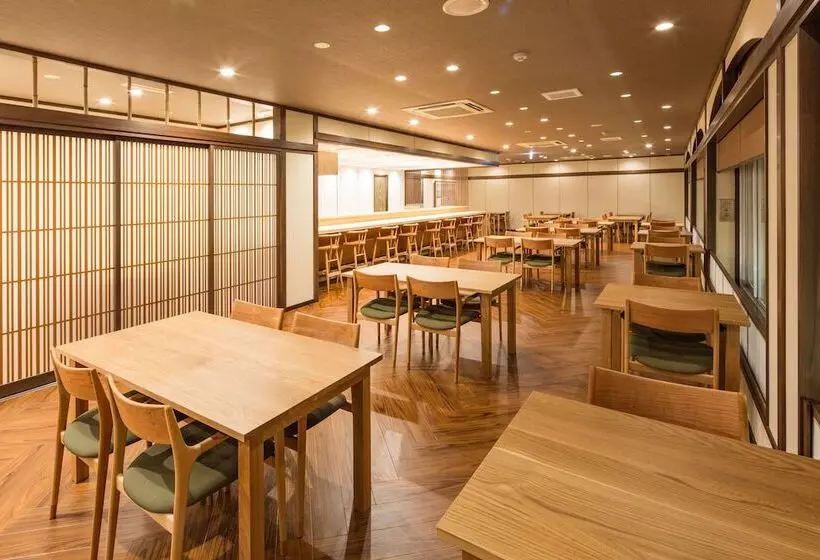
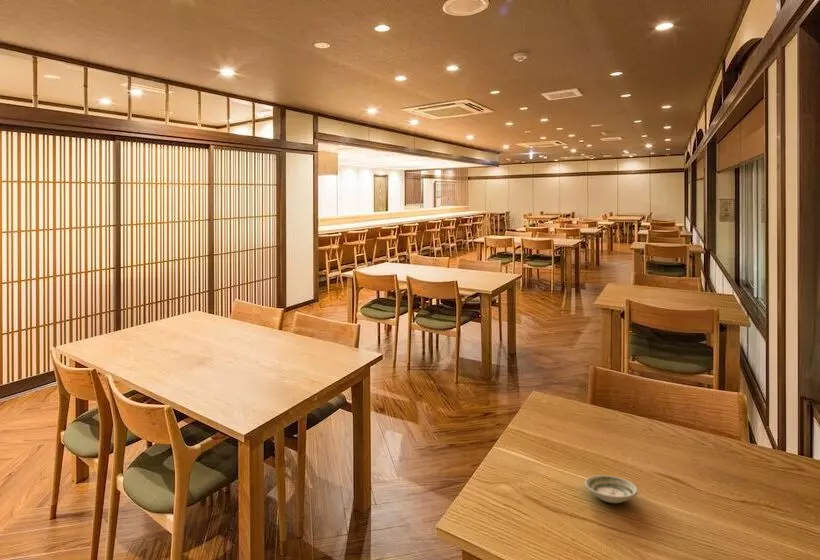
+ saucer [583,474,639,504]
